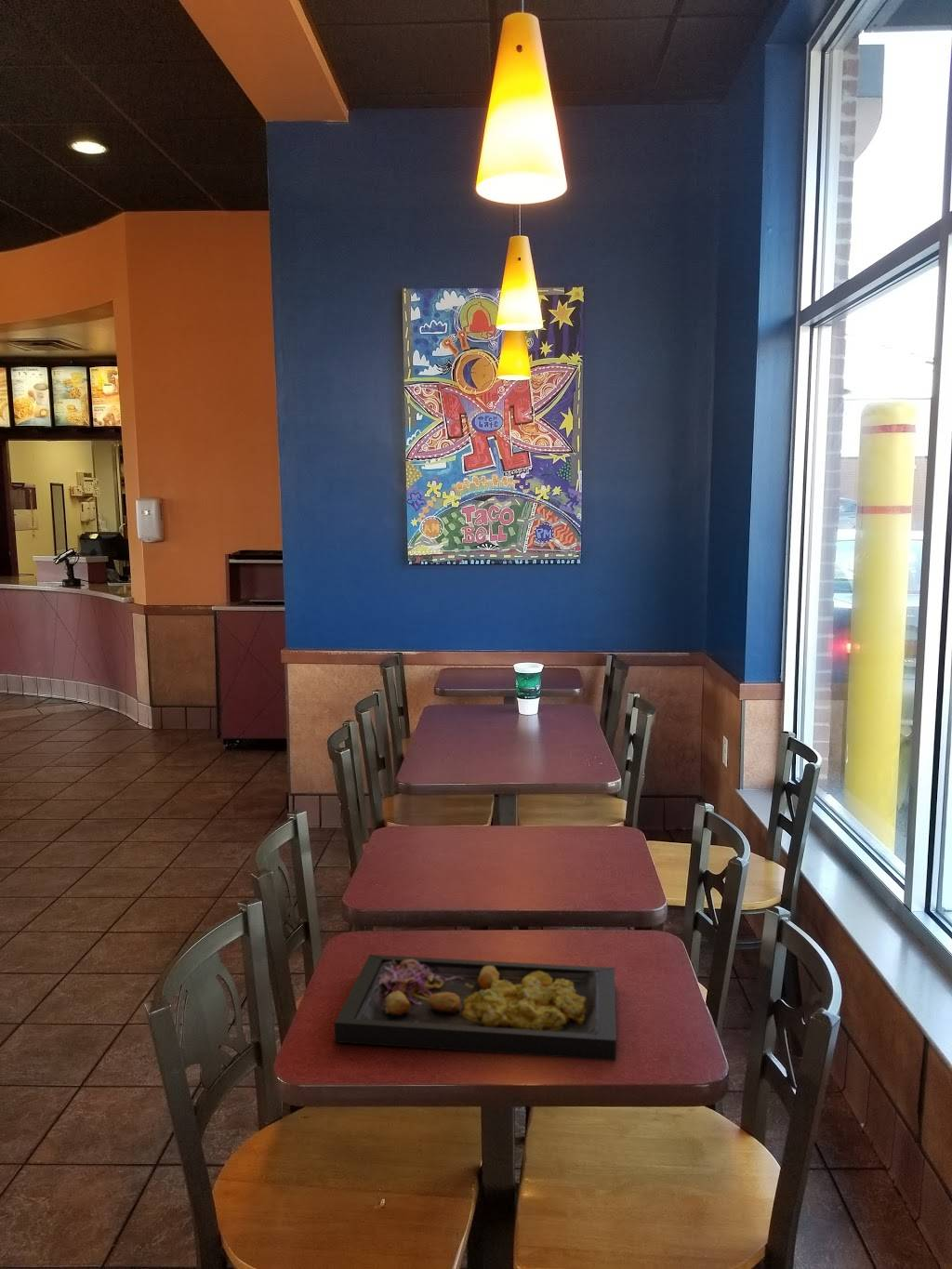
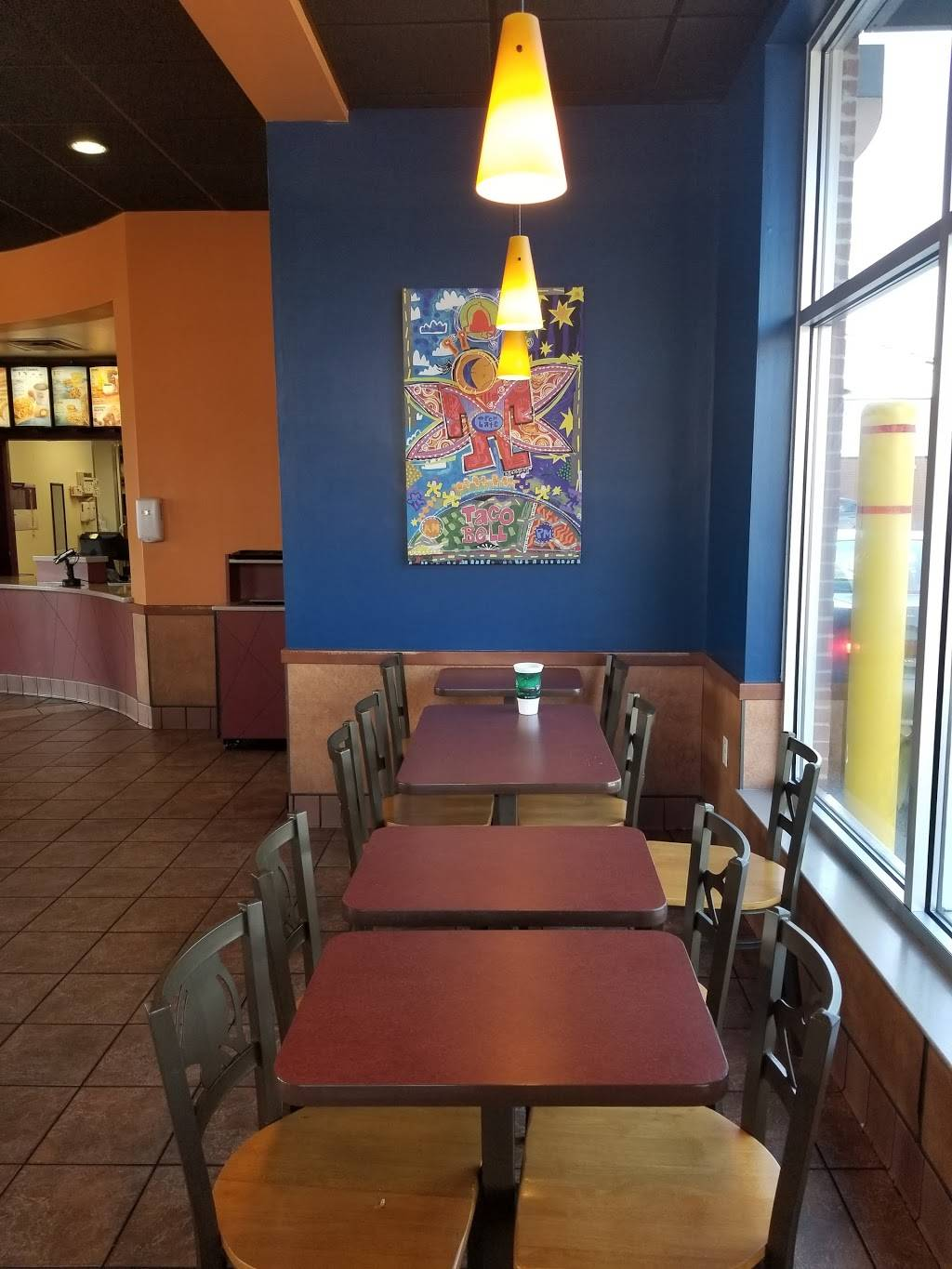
- food tray [334,954,617,1062]
